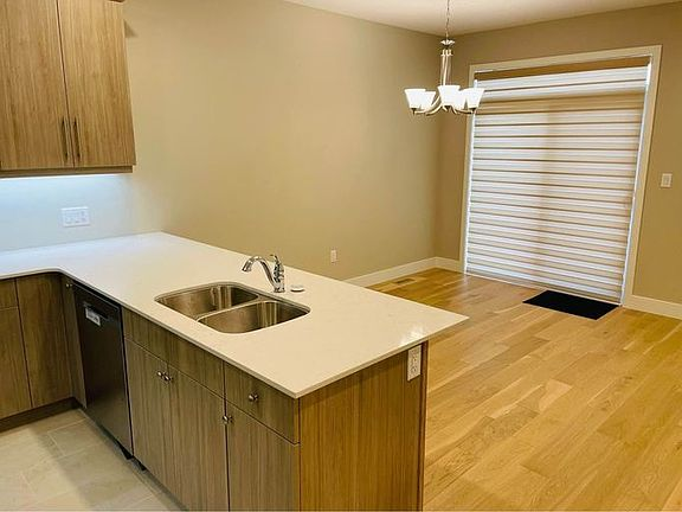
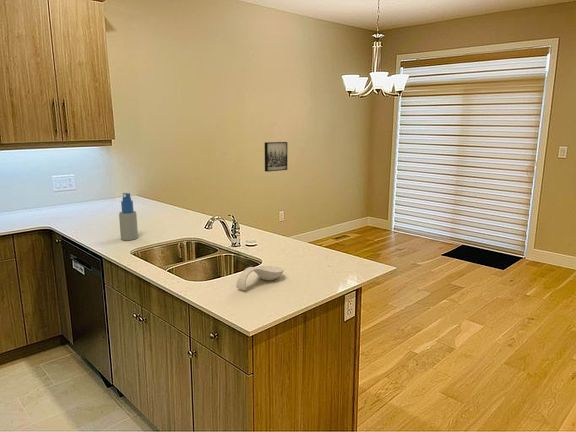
+ wall art [264,141,288,172]
+ spray bottle [118,192,139,241]
+ spoon rest [235,265,285,291]
